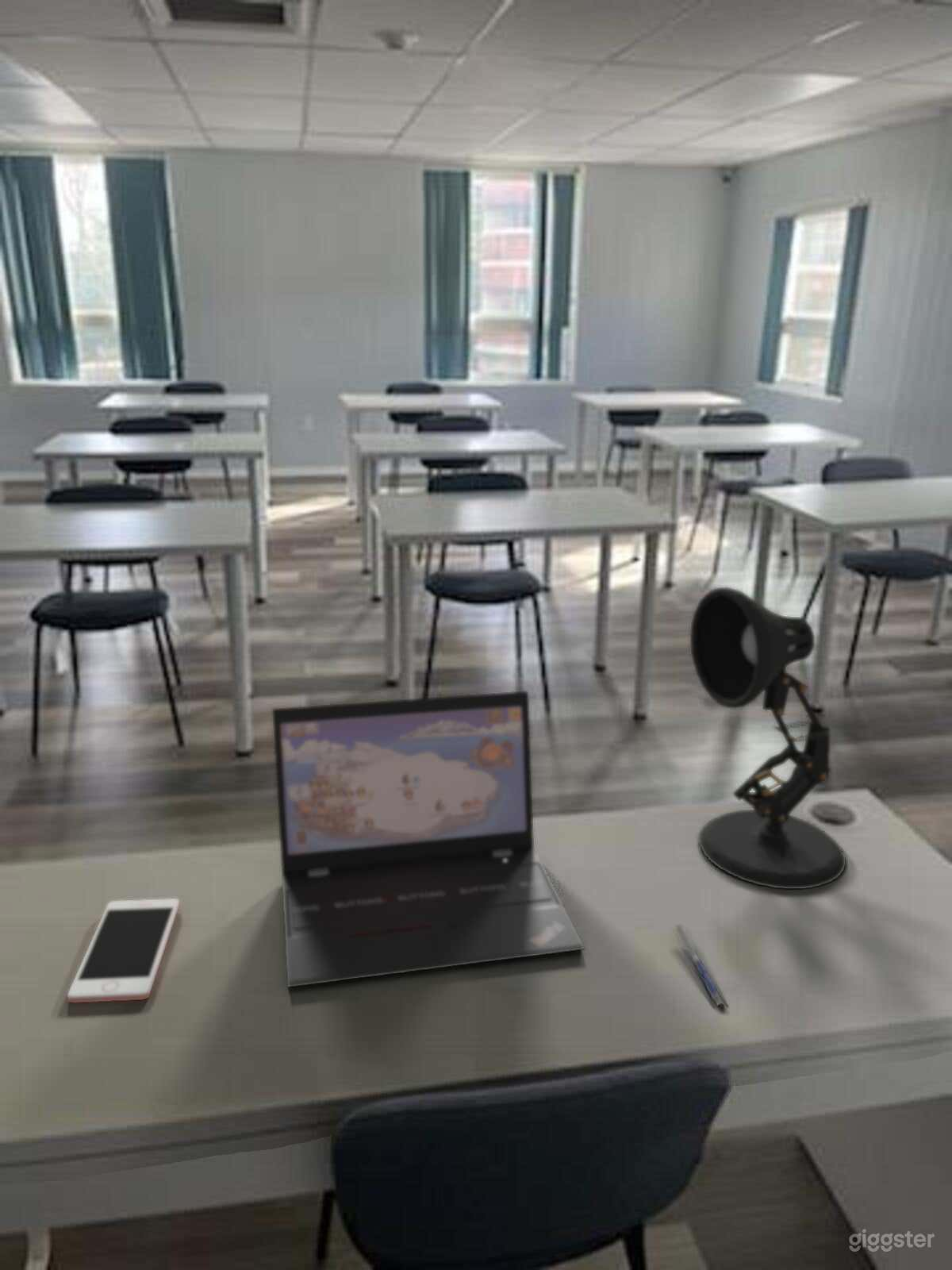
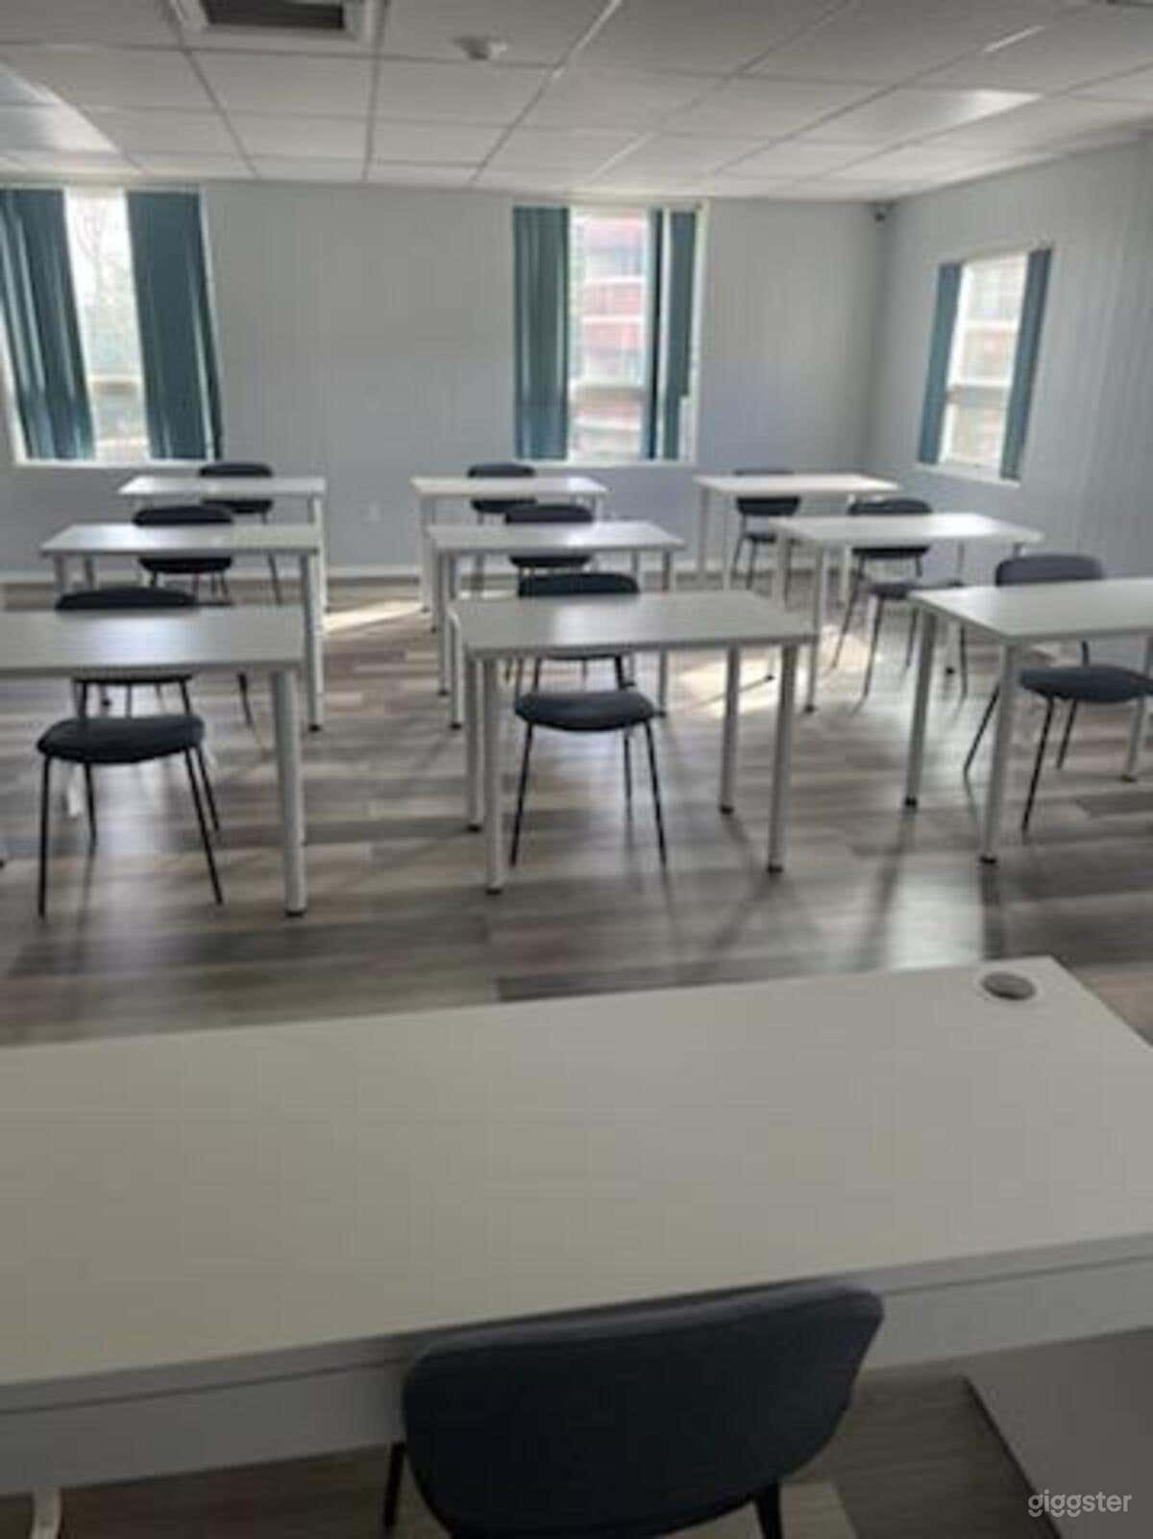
- pen [671,923,729,1008]
- desk lamp [689,587,846,890]
- cell phone [67,898,180,1003]
- laptop [271,690,585,988]
